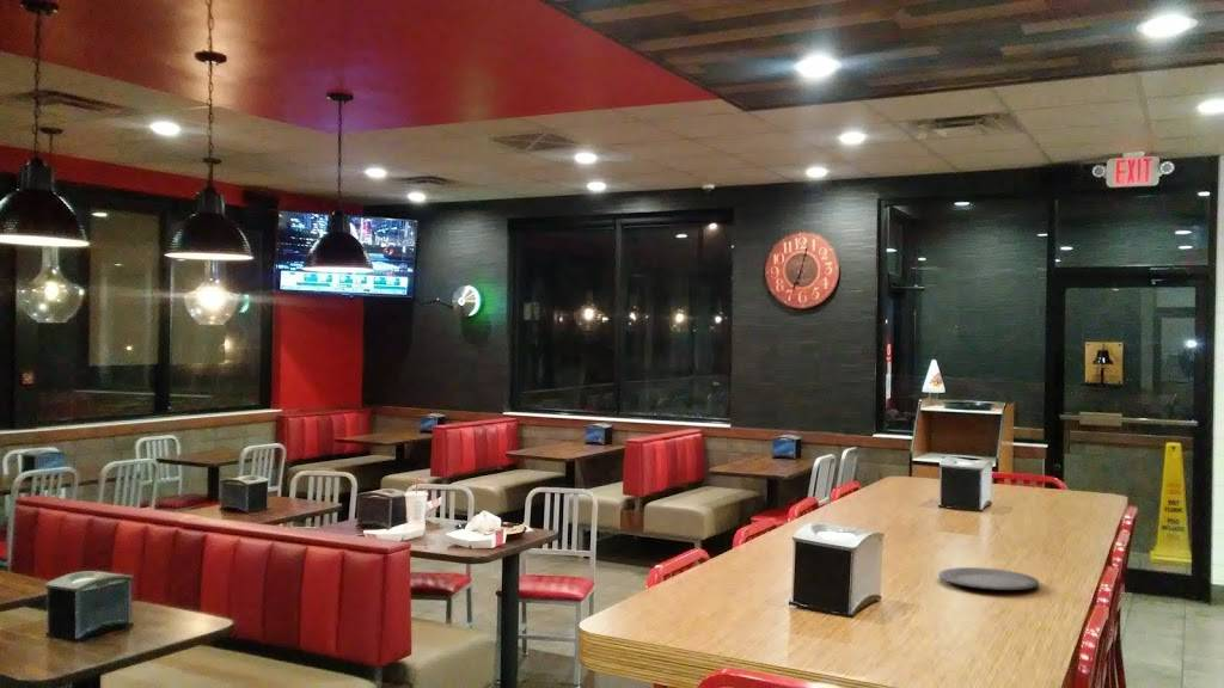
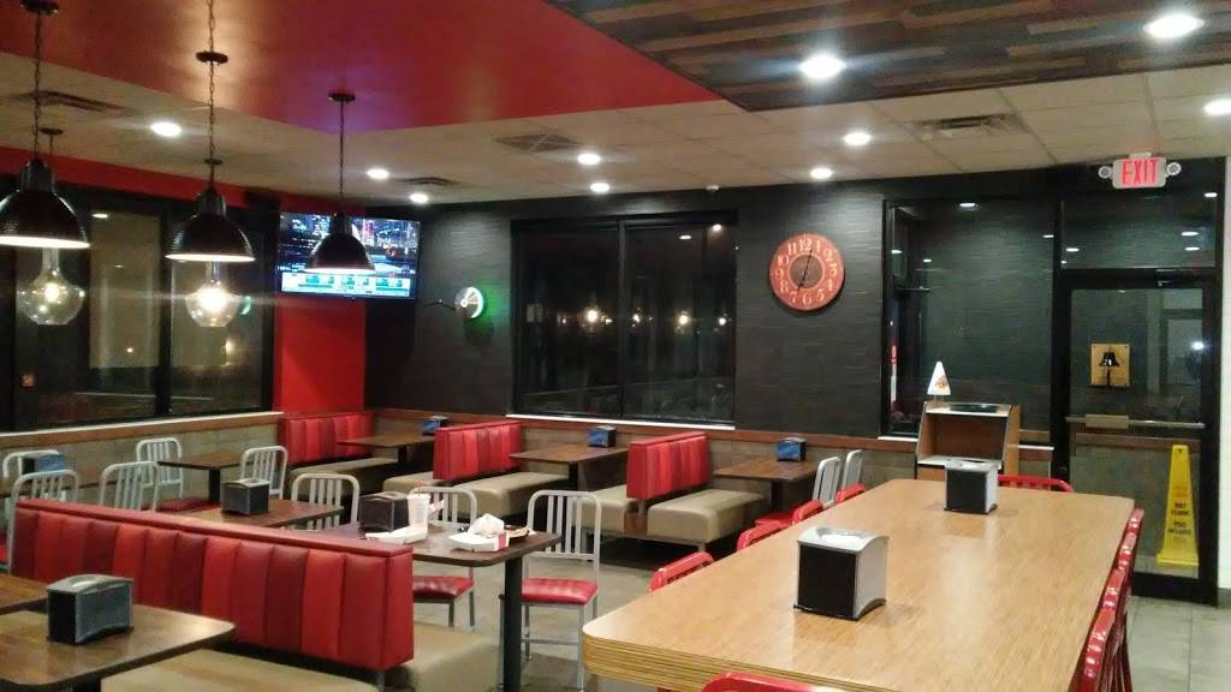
- plate [937,566,1040,591]
